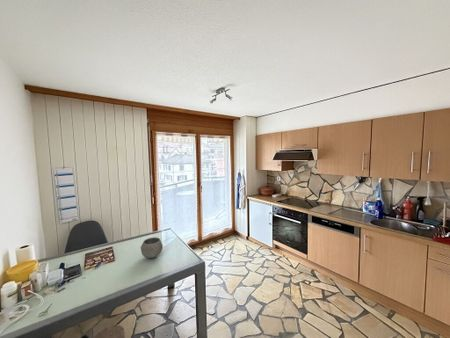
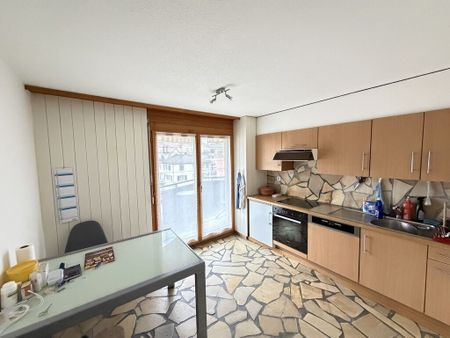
- bowl [140,236,164,259]
